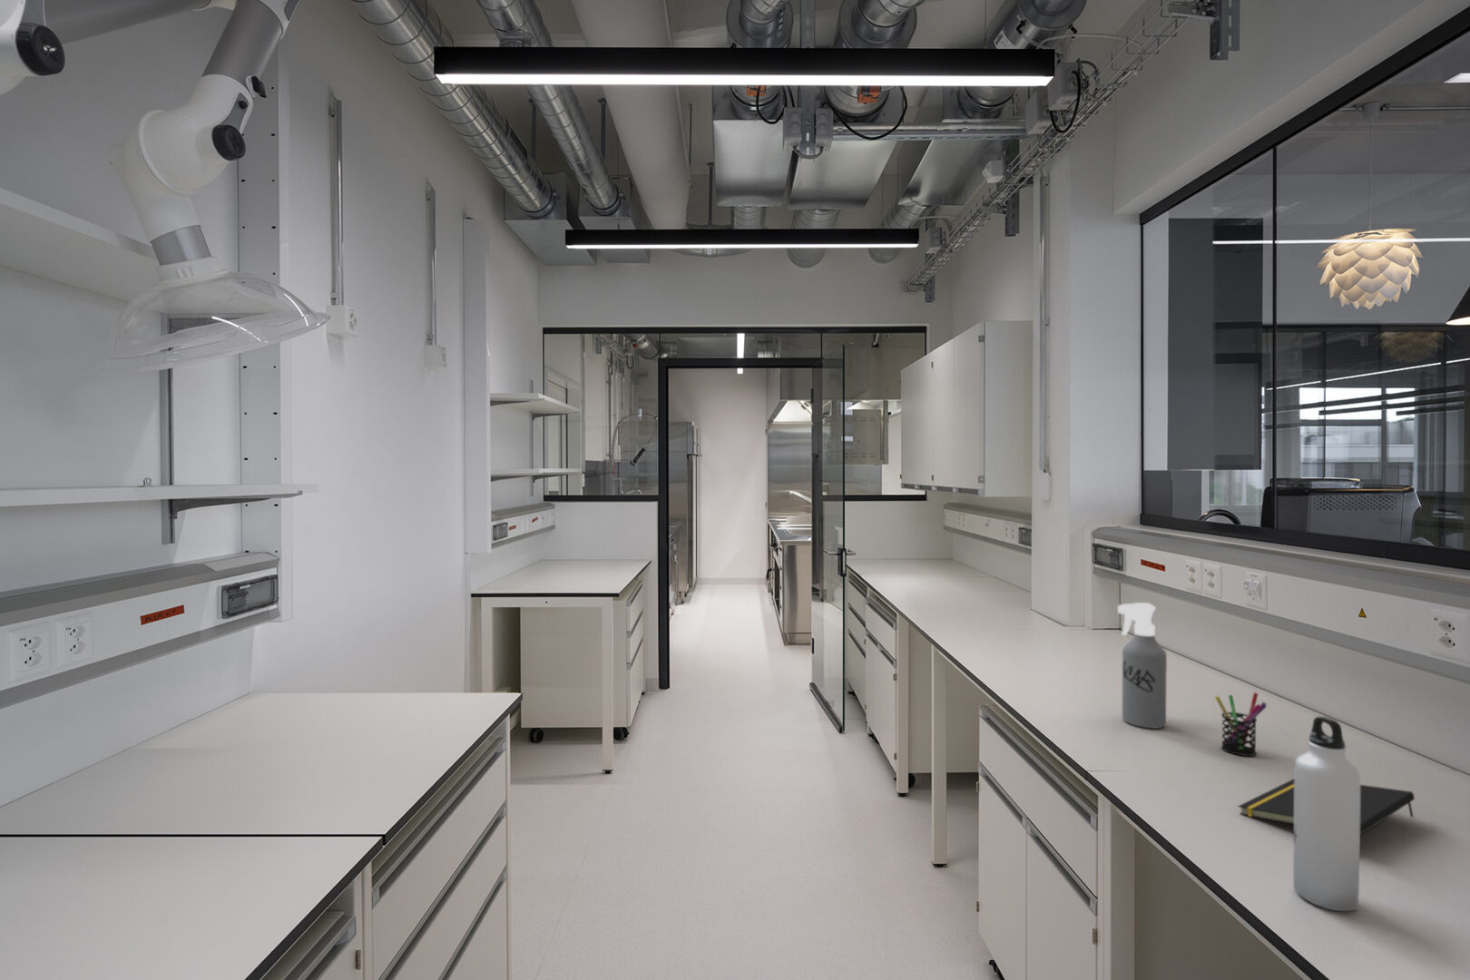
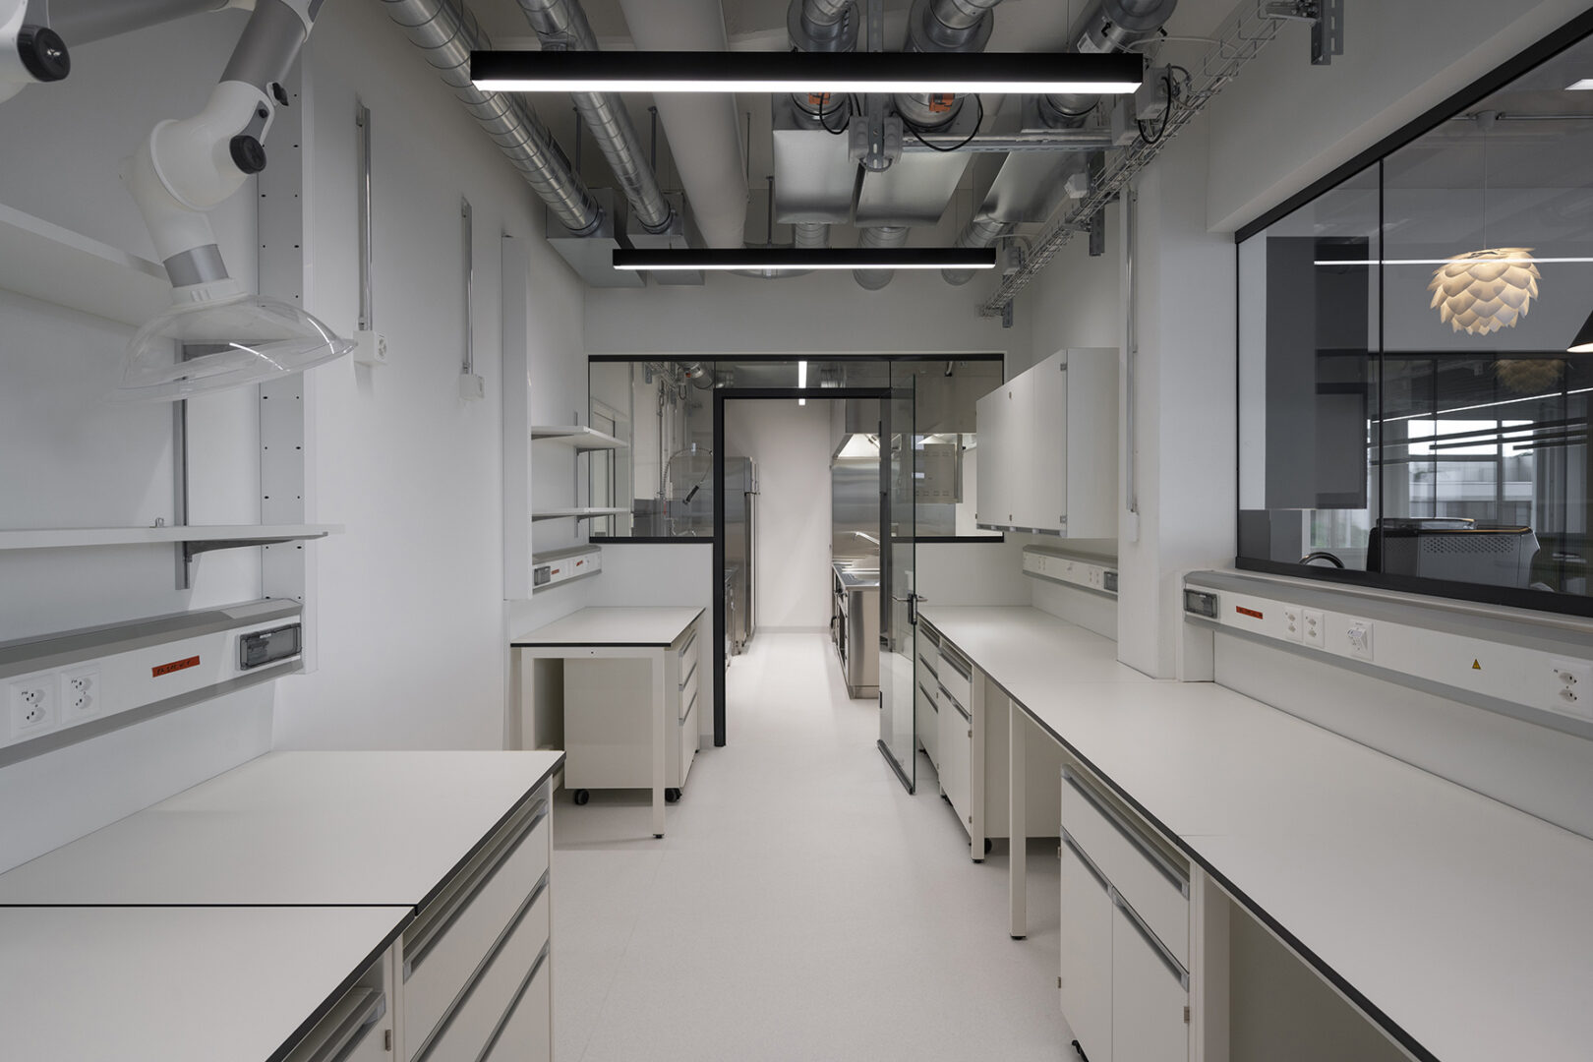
- spray bottle [1117,602,1168,730]
- pen holder [1214,691,1268,757]
- water bottle [1292,716,1361,912]
- notepad [1238,778,1415,836]
